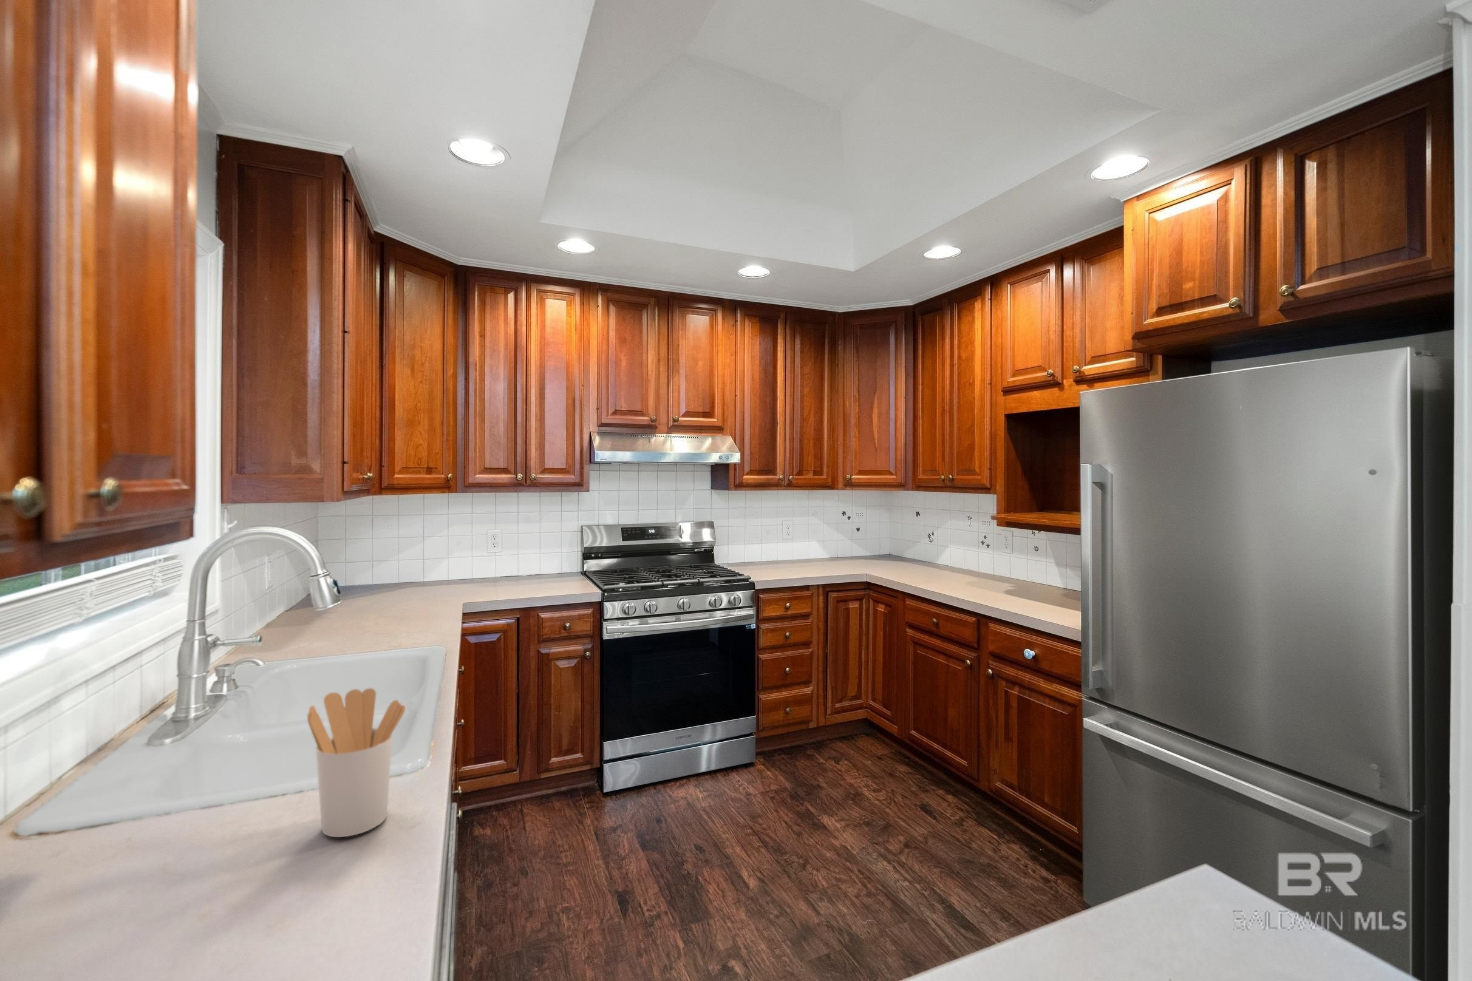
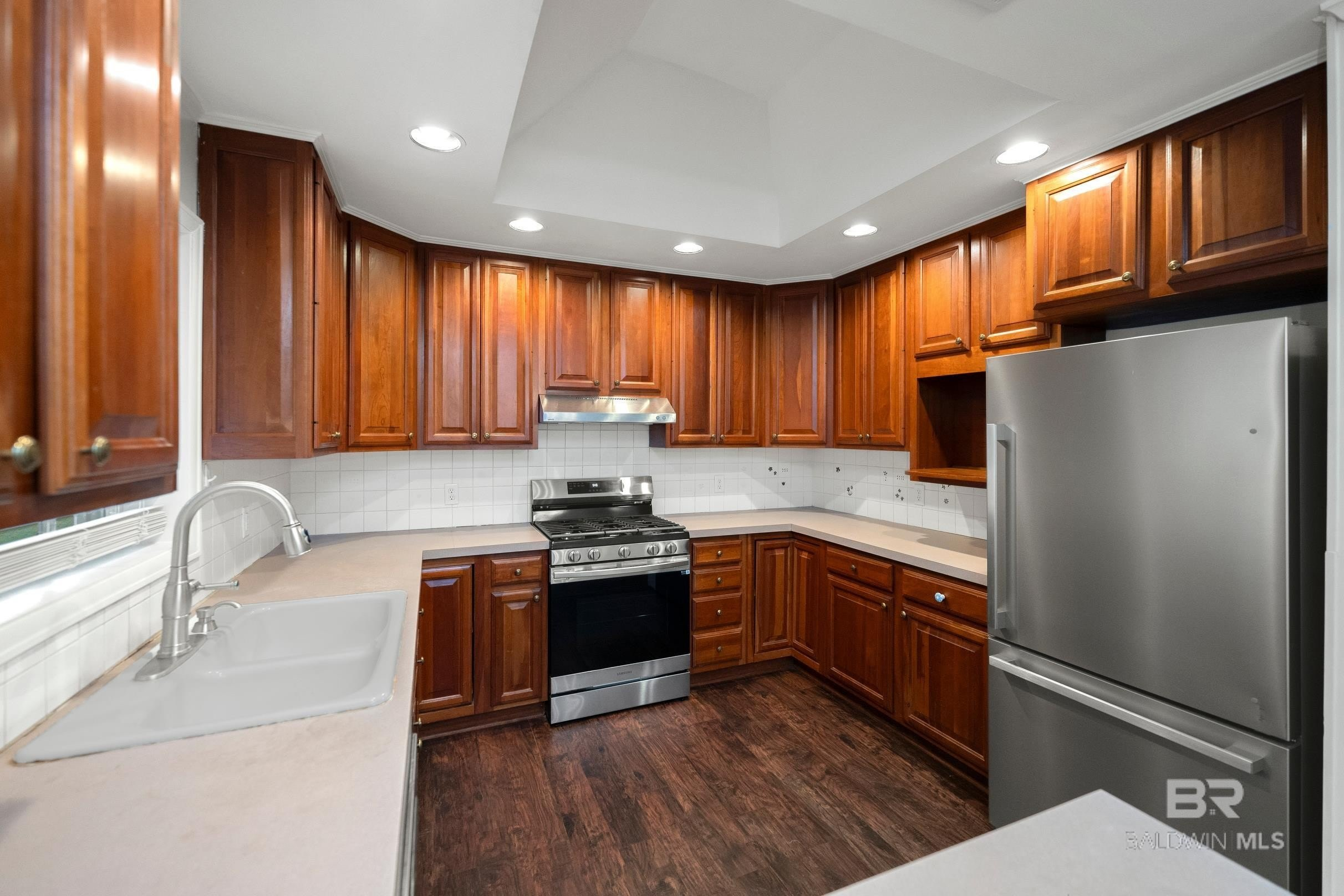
- utensil holder [307,688,406,838]
